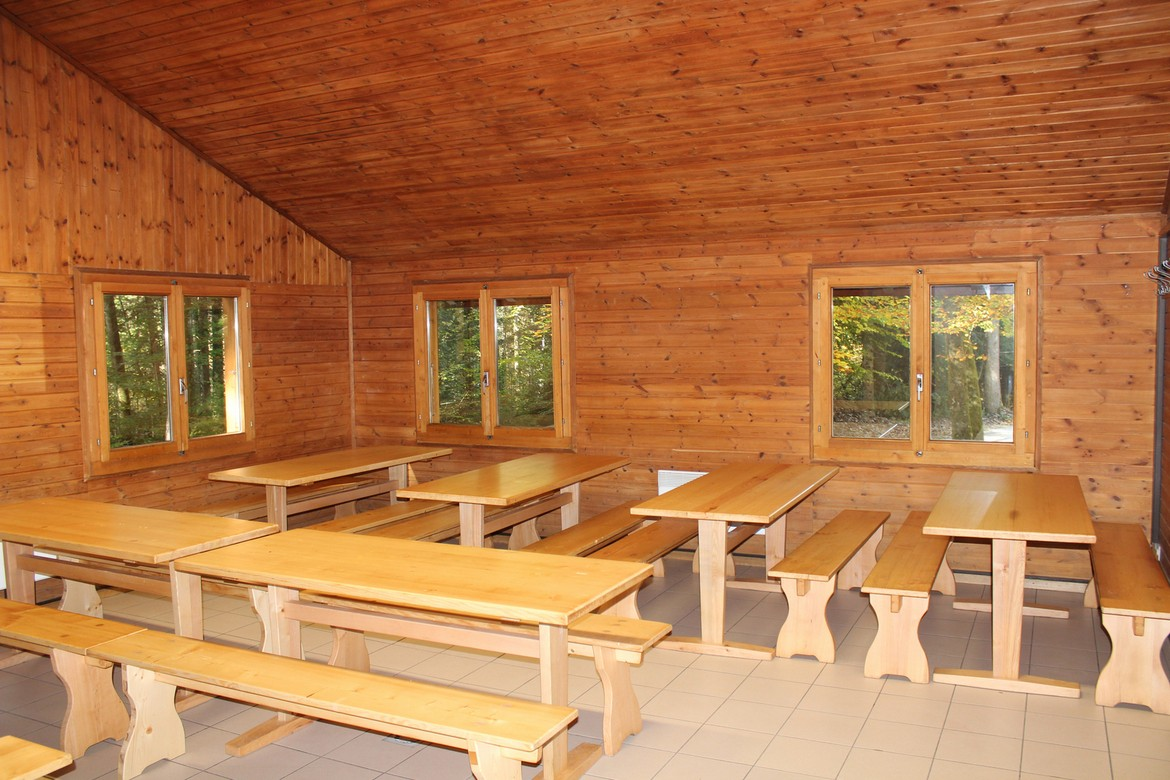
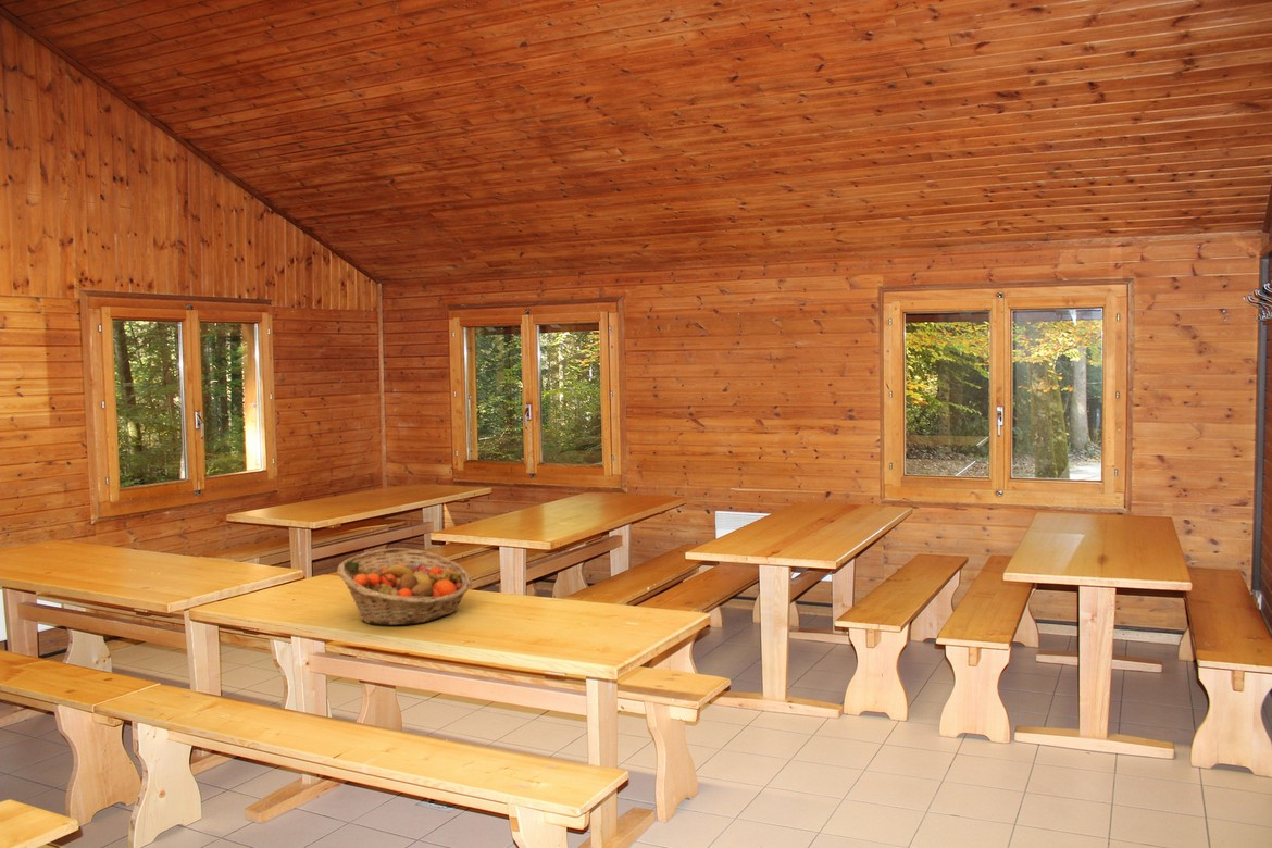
+ fruit basket [336,547,473,626]
